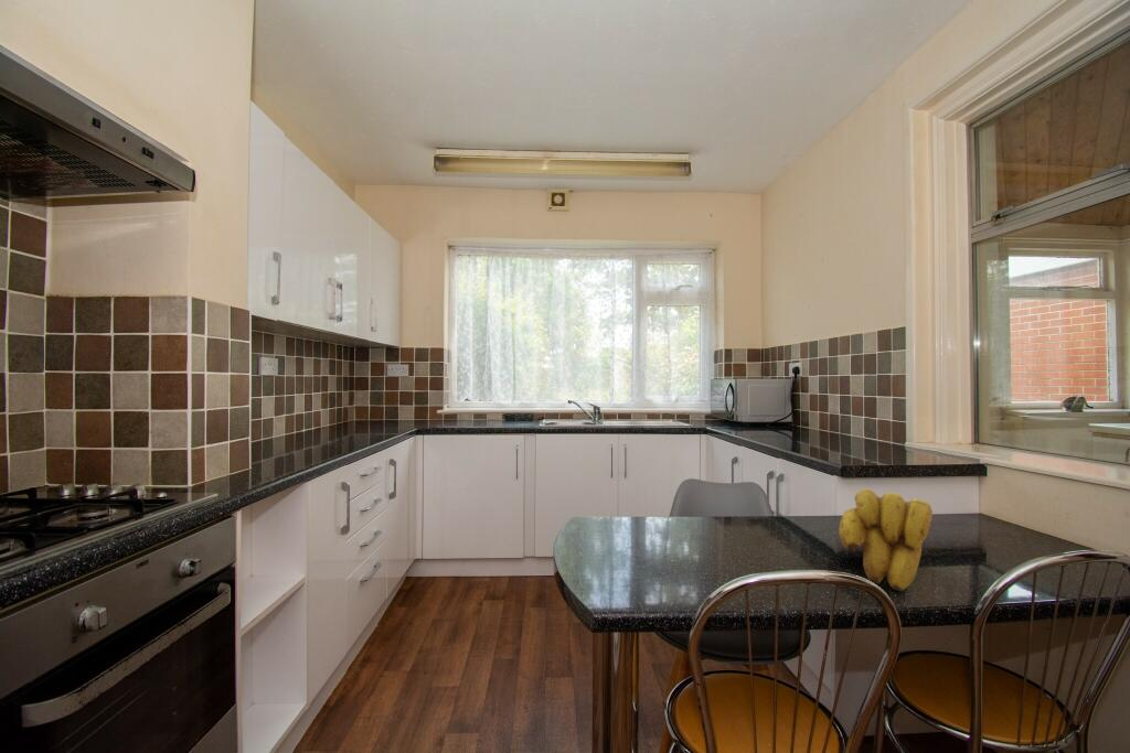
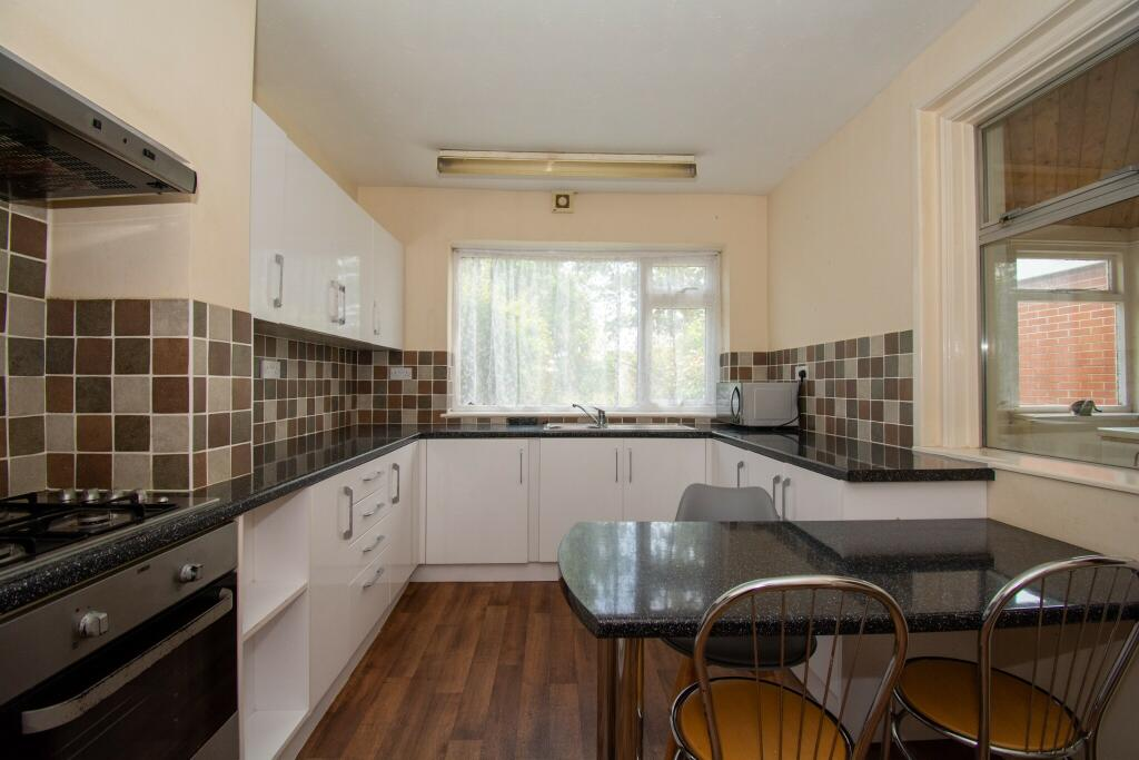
- banana bunch [838,487,934,592]
